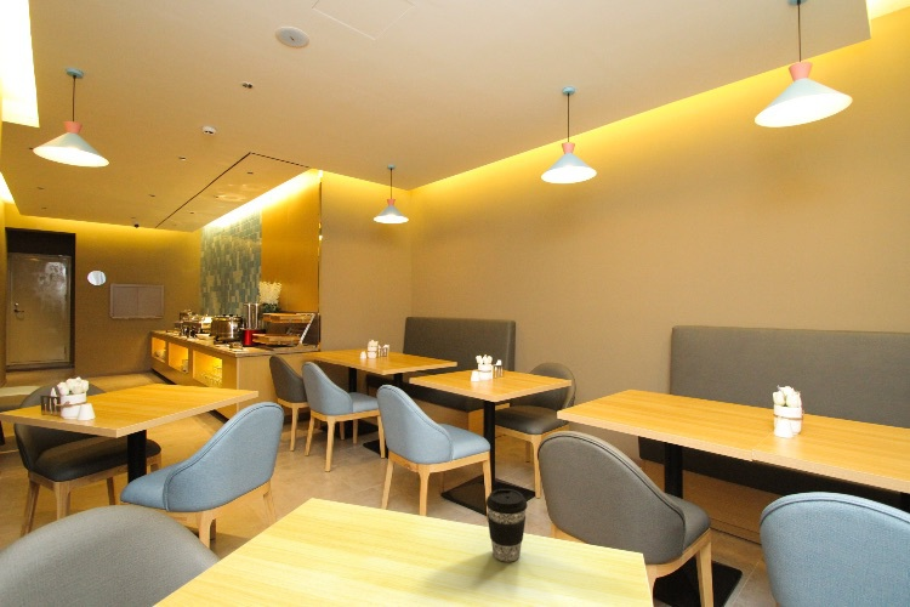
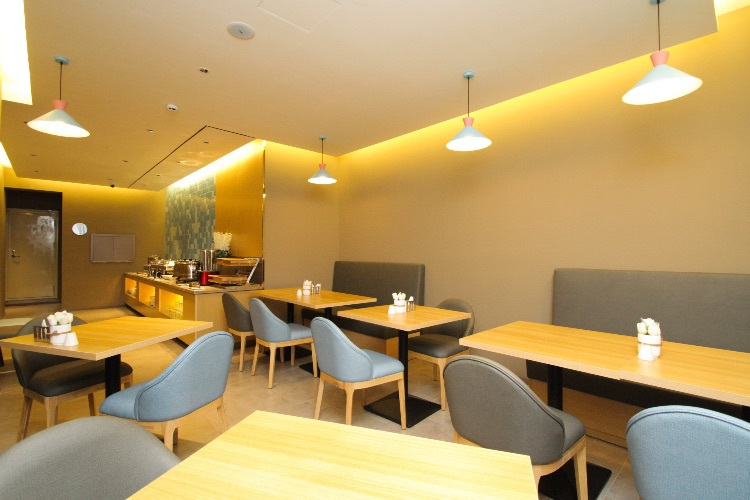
- coffee cup [485,488,528,562]
